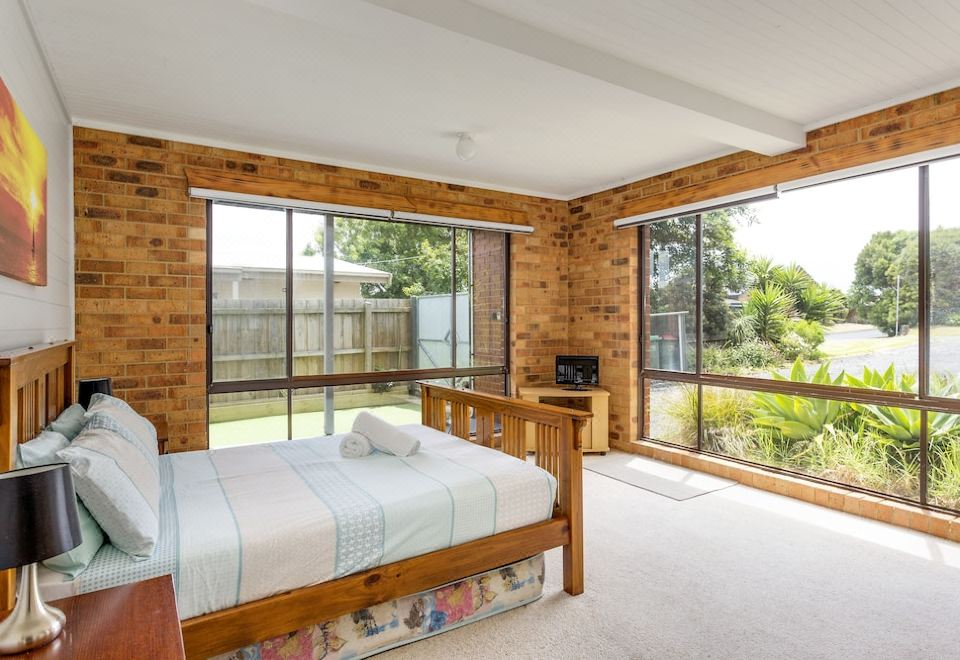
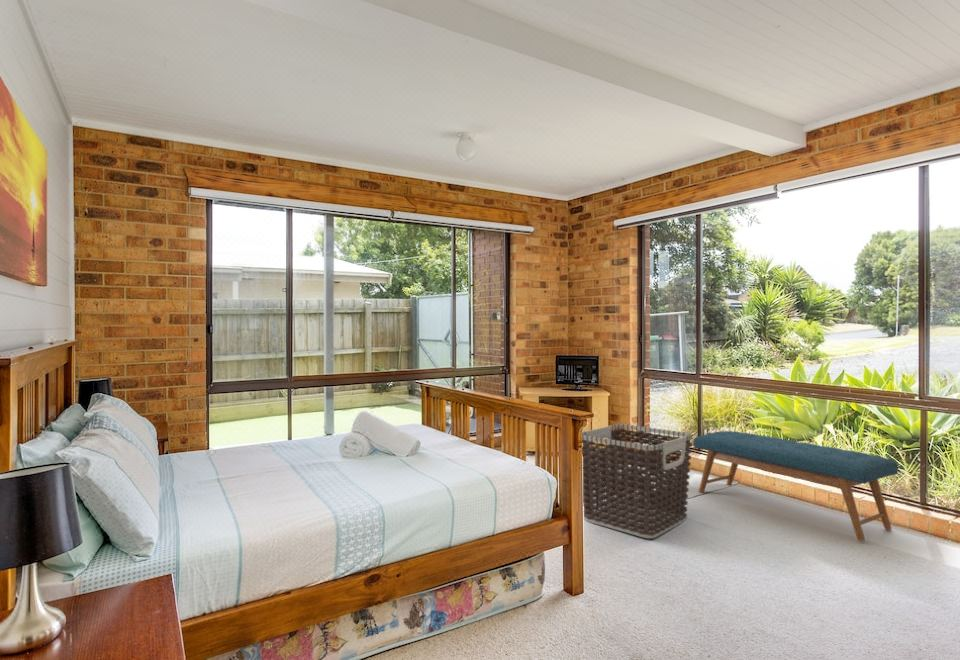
+ clothes hamper [581,423,693,539]
+ bench [692,430,899,542]
